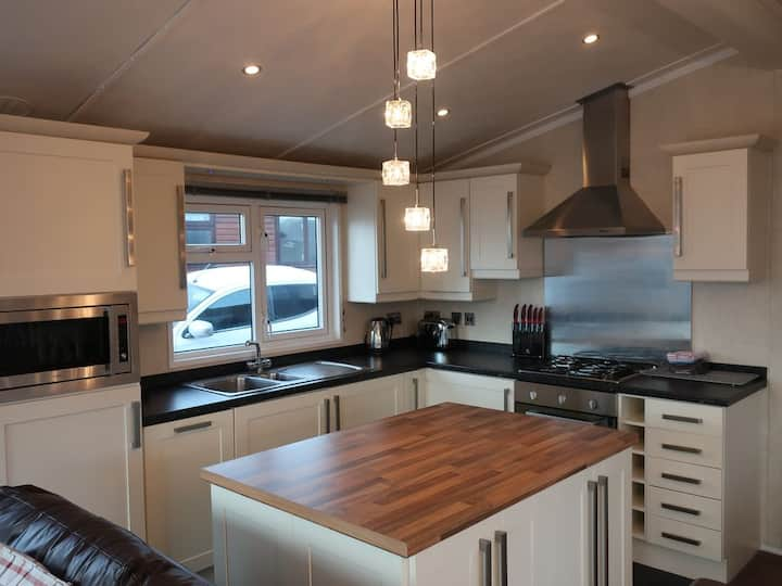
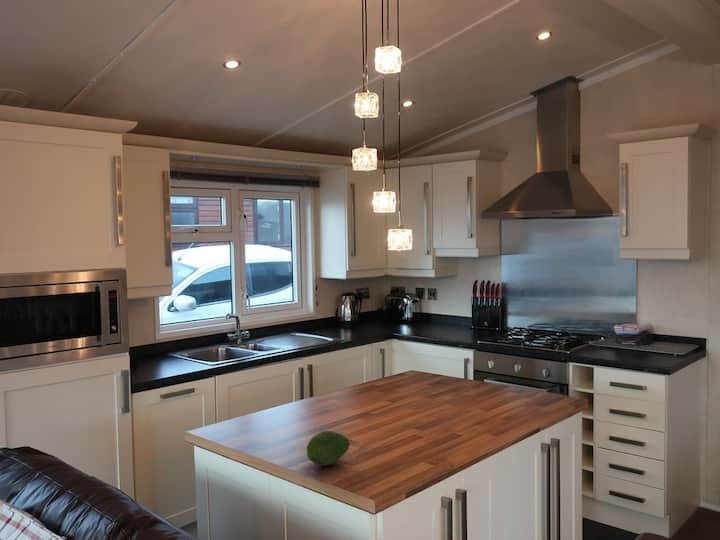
+ fruit [306,430,351,467]
